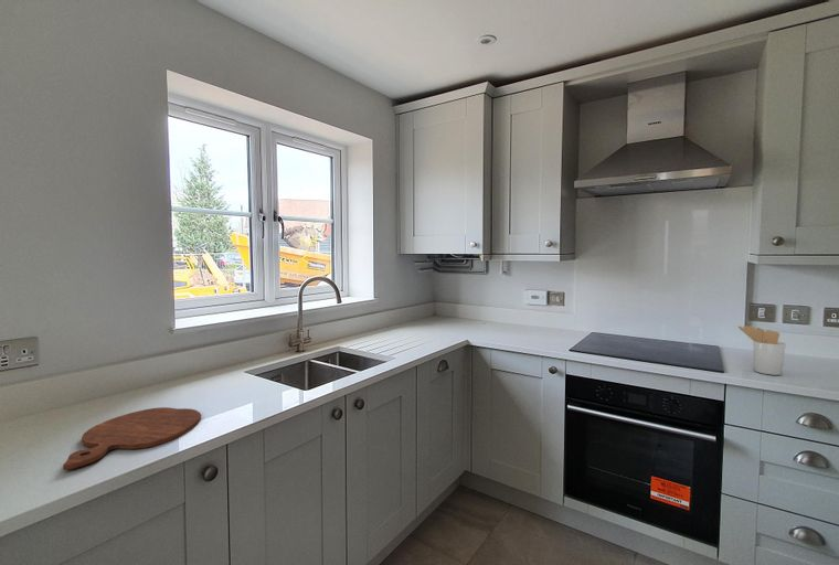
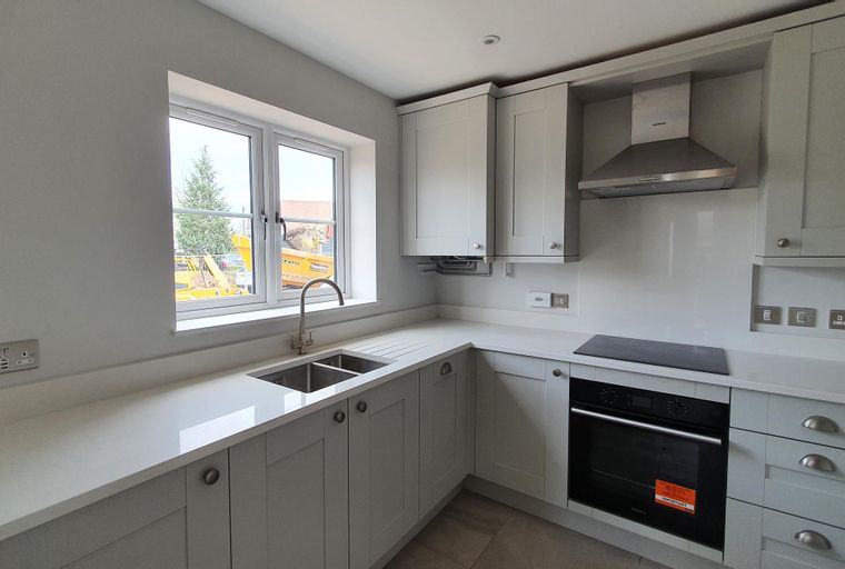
- cutting board [62,406,202,471]
- utensil holder [737,324,787,376]
